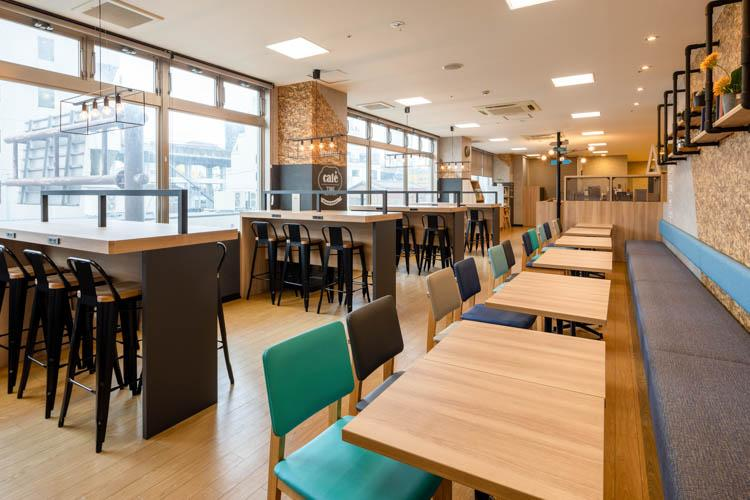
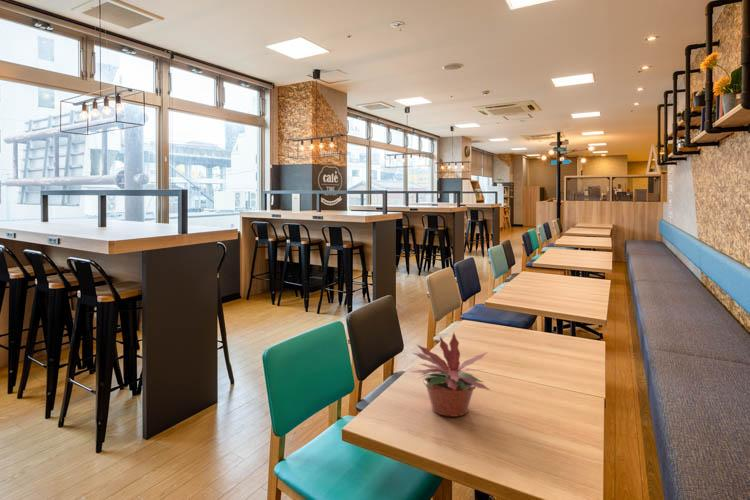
+ potted plant [411,332,493,418]
